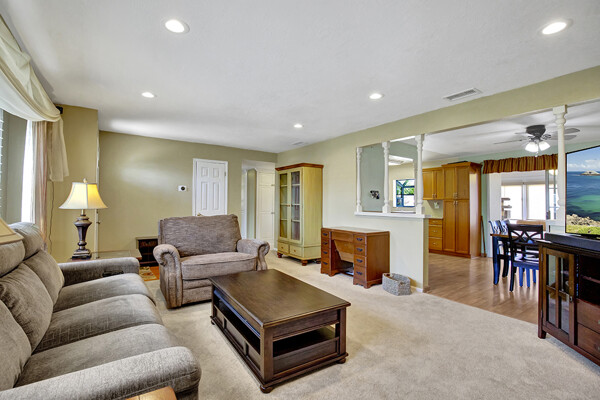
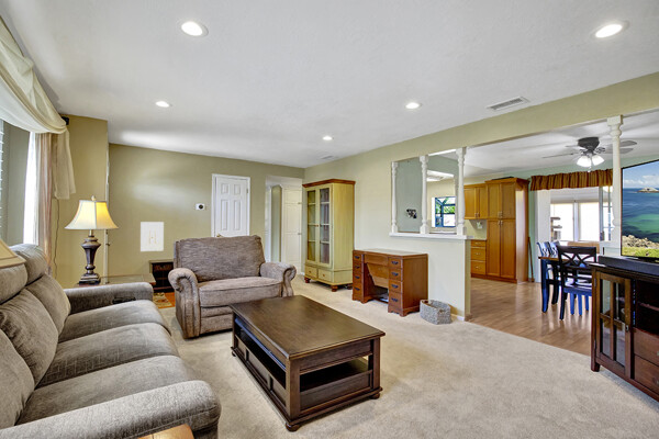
+ wall art [139,221,165,252]
